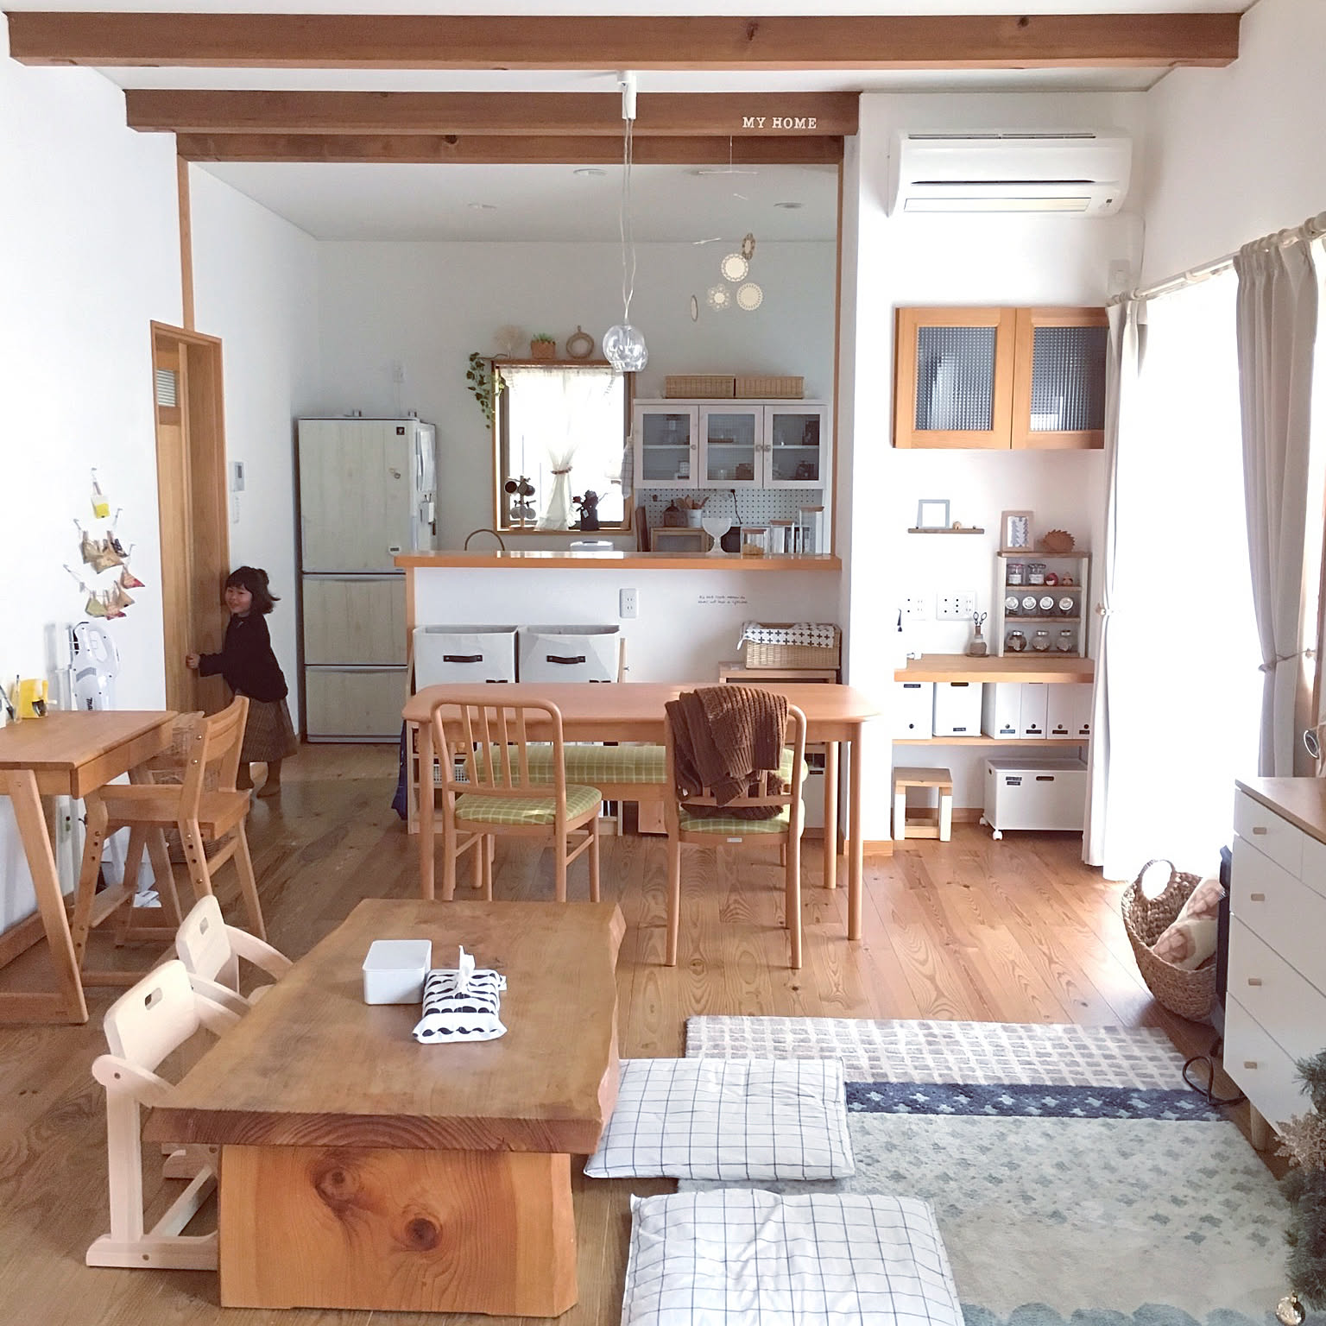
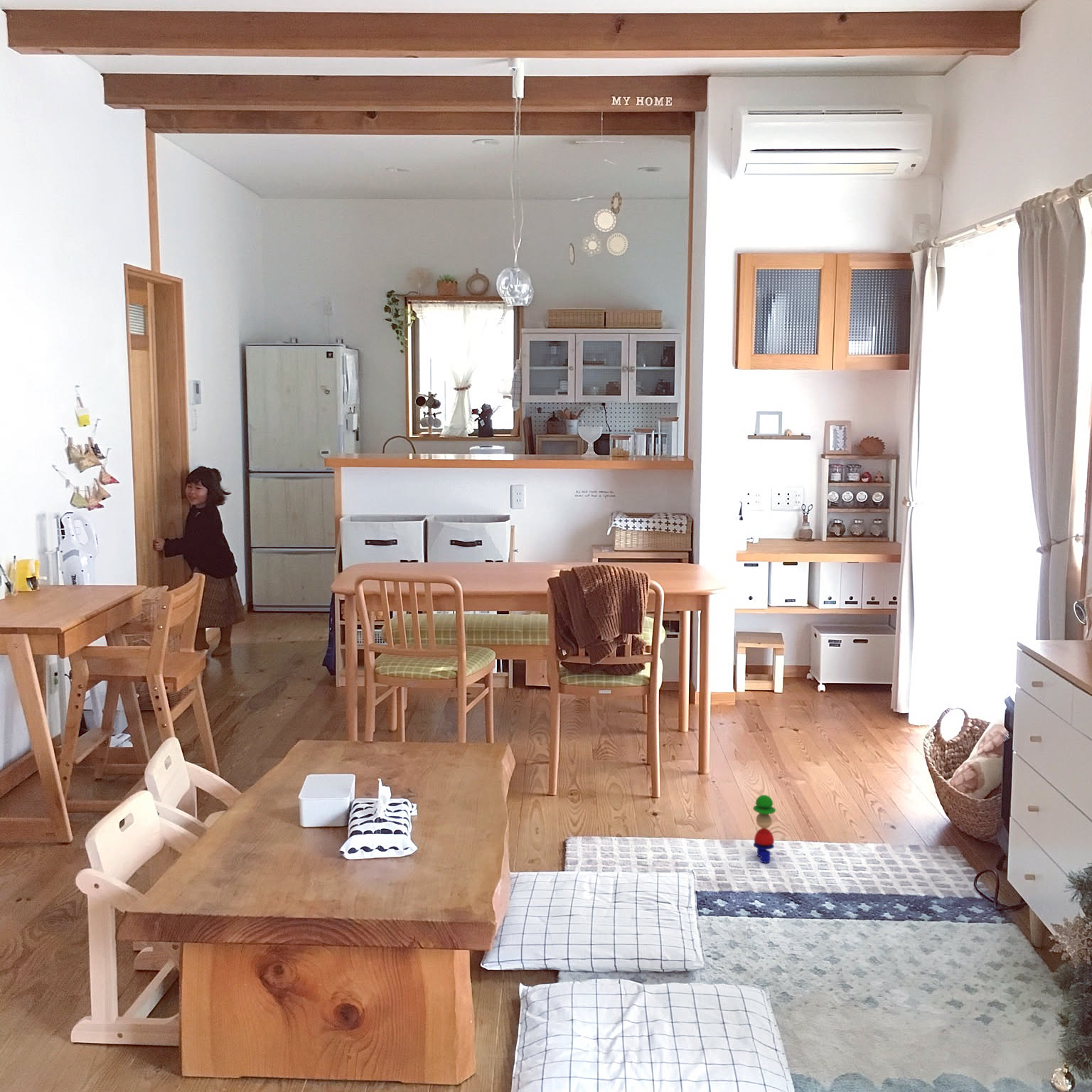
+ stacking toy [752,794,776,864]
